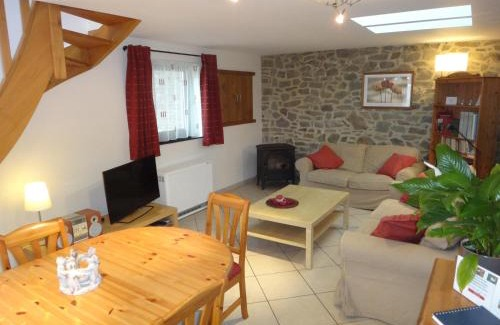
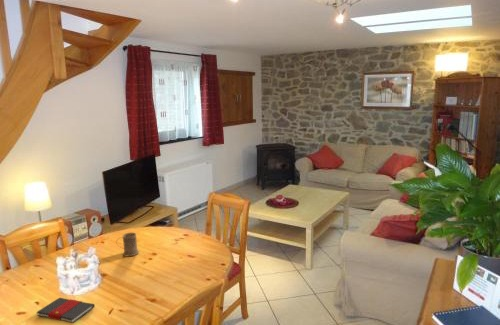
+ mug [115,232,140,257]
+ book [36,297,96,324]
